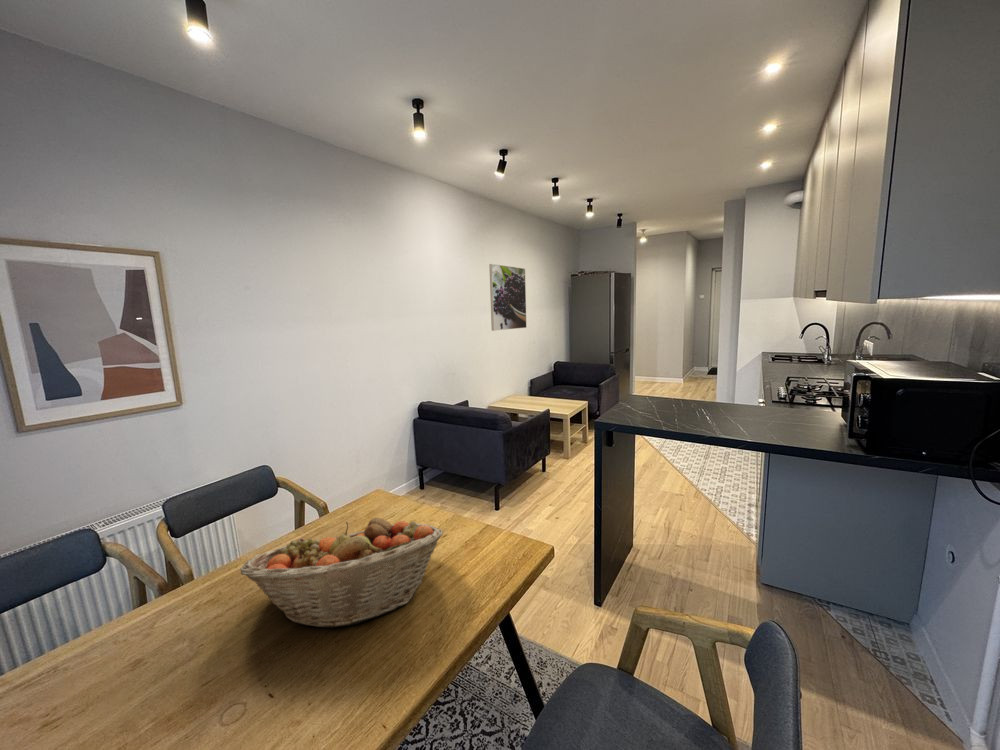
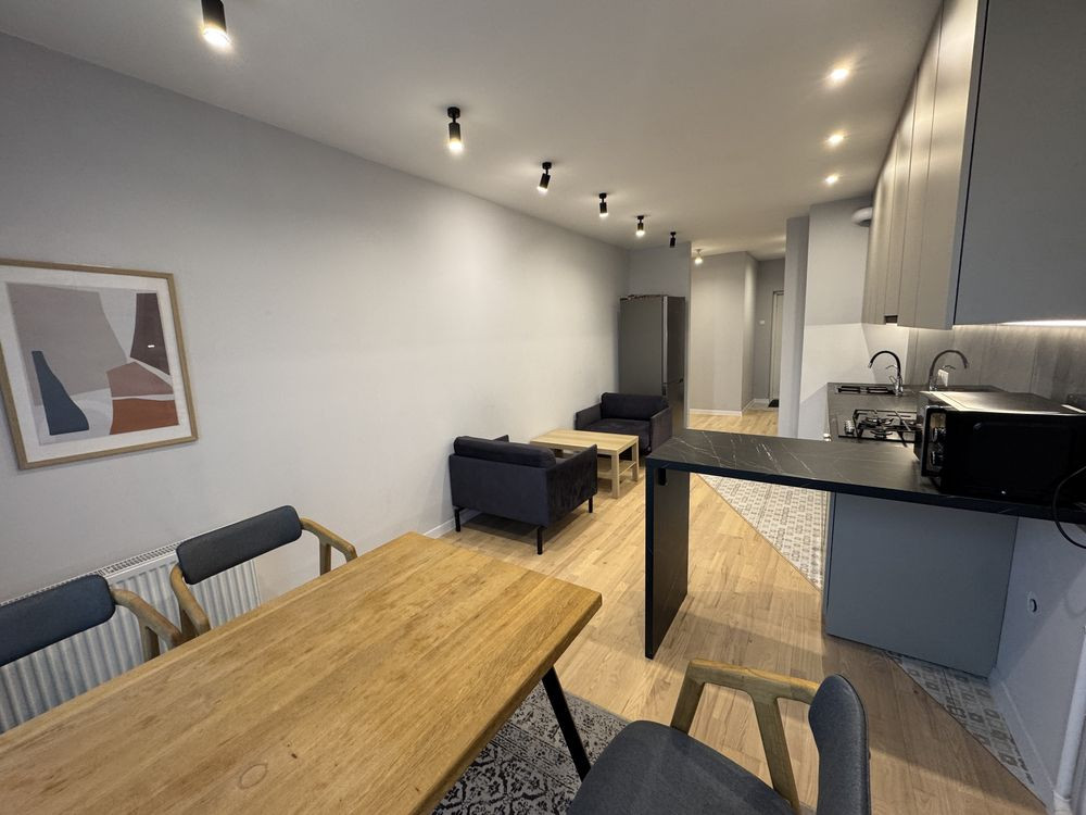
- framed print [488,263,527,332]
- fruit basket [239,517,444,629]
